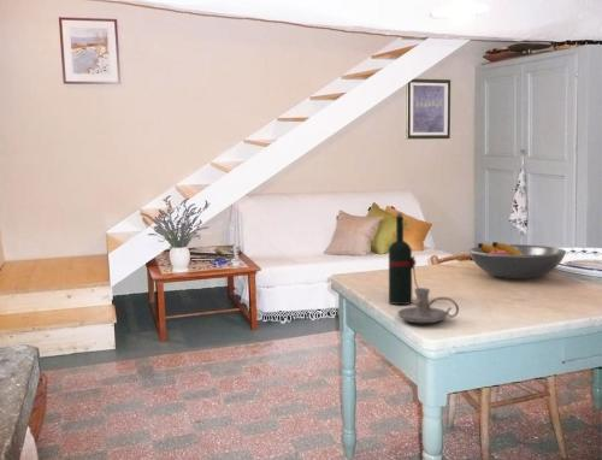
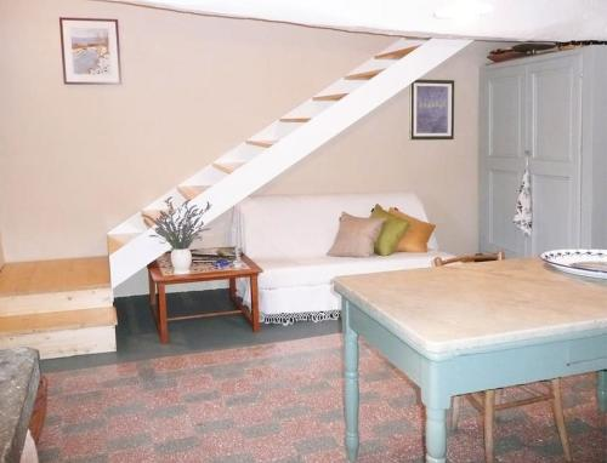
- wine bottle [388,212,419,306]
- candle holder [396,287,460,324]
- fruit bowl [467,241,567,279]
